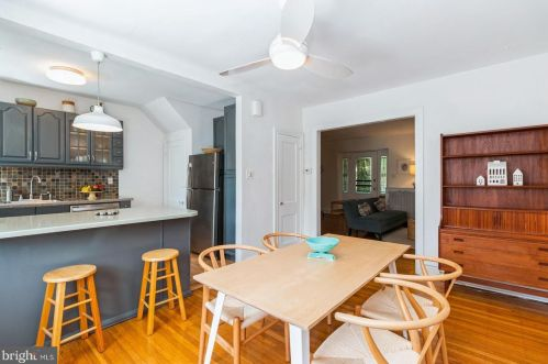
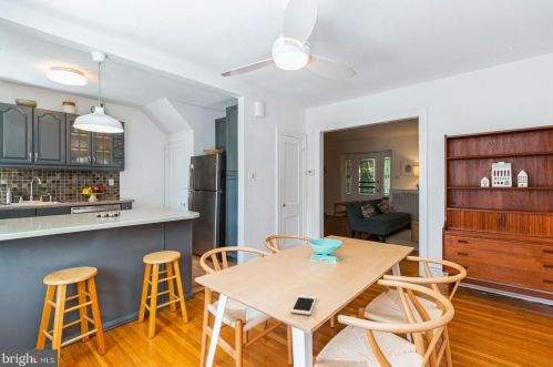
+ cell phone [290,294,317,316]
